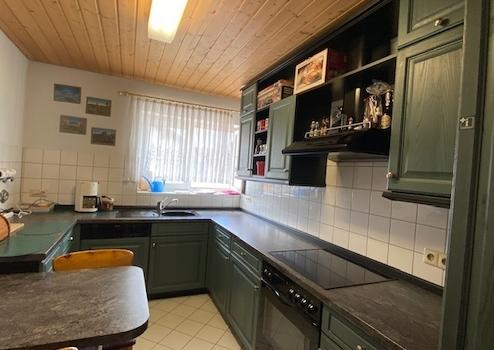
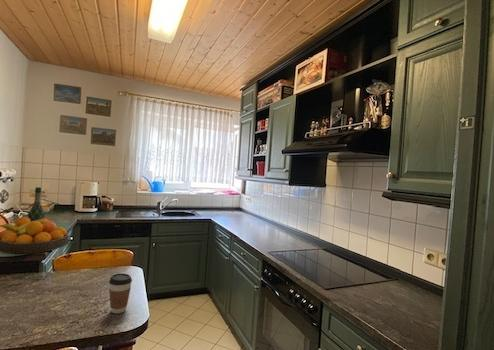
+ coffee cup [108,272,133,314]
+ fruit bowl [0,216,70,254]
+ wine bottle [27,186,46,222]
